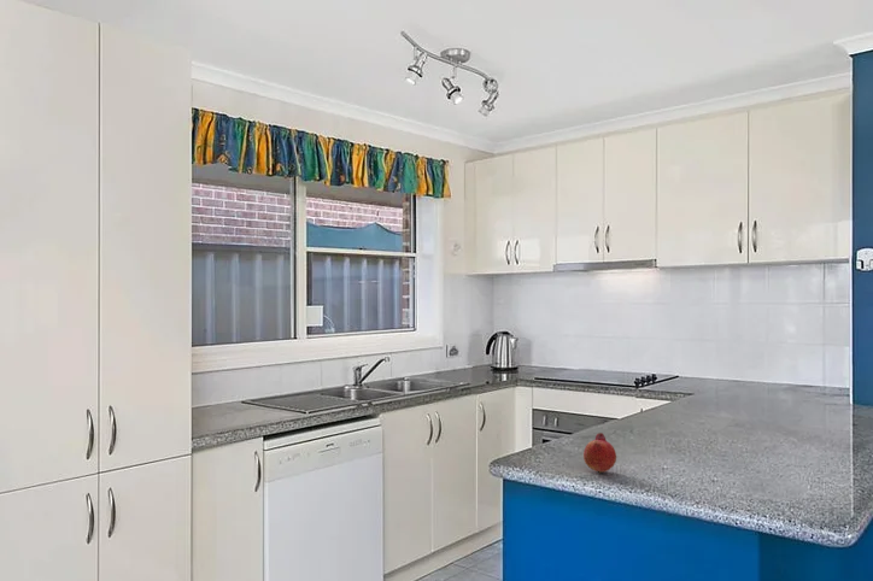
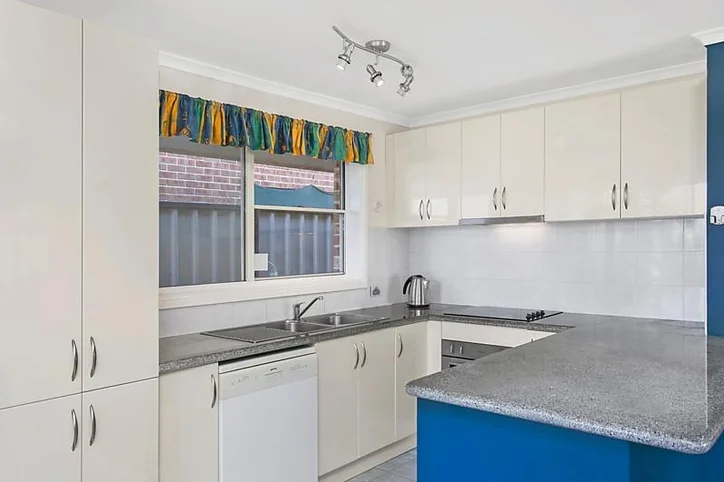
- fruit [582,432,617,474]
